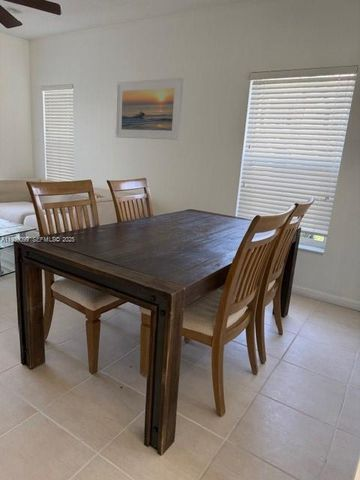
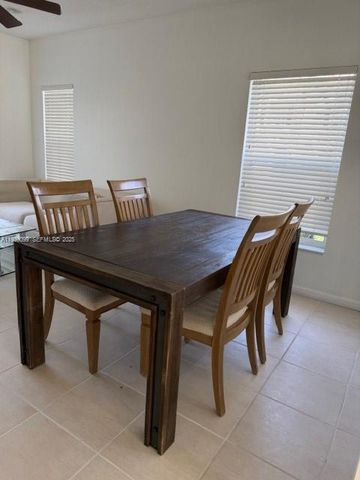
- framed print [114,77,184,141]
